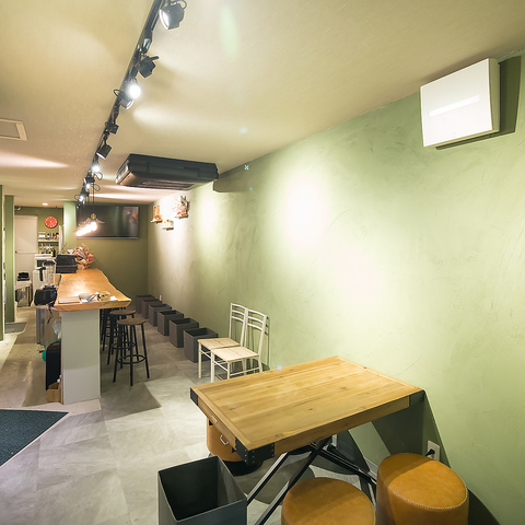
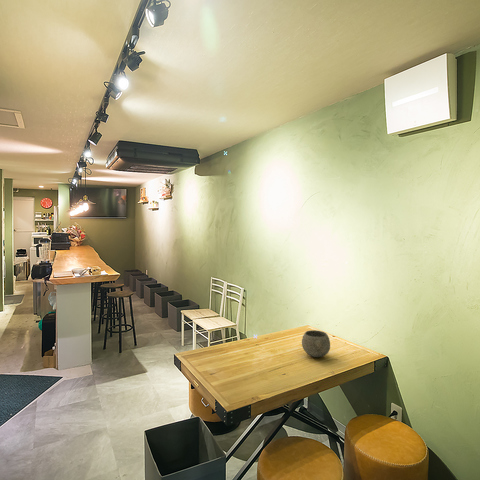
+ bowl [301,329,331,358]
